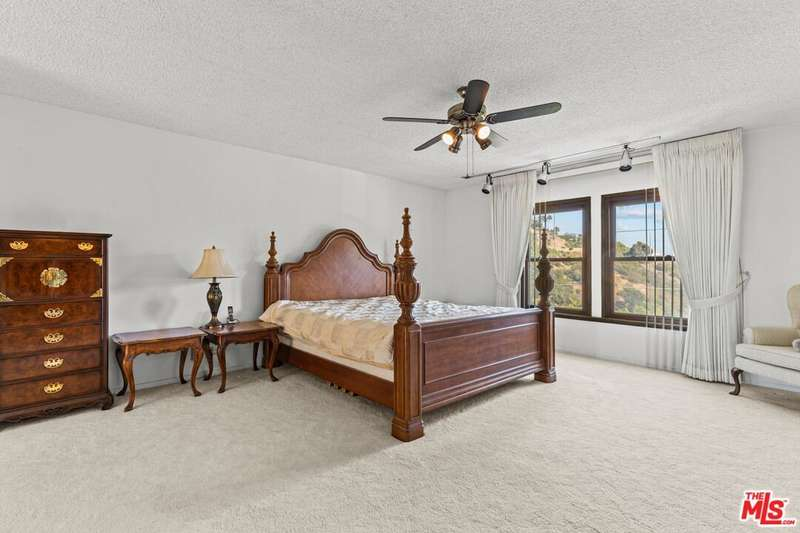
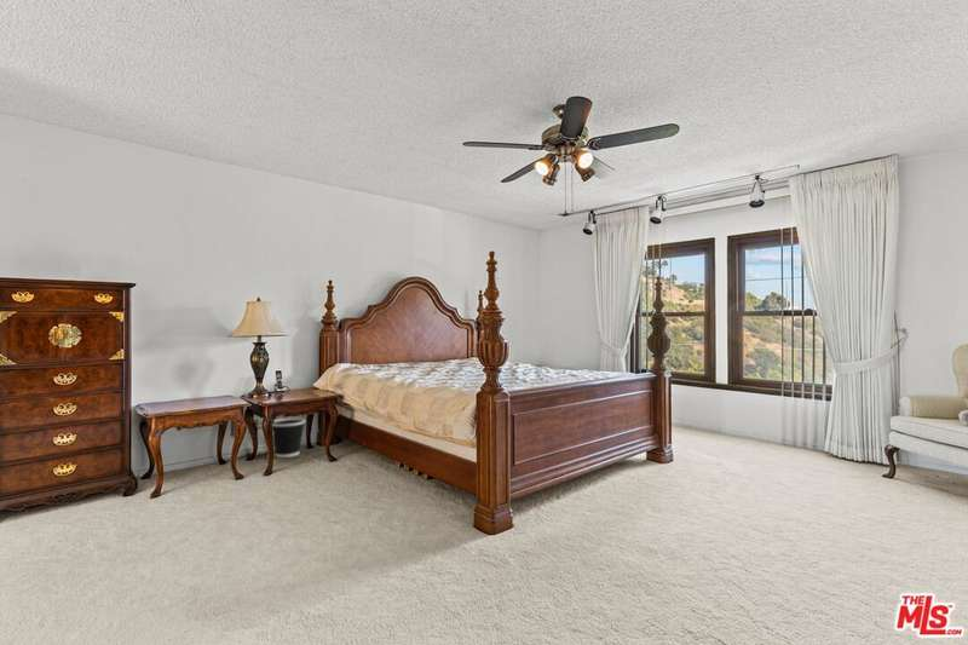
+ wastebasket [271,416,306,459]
